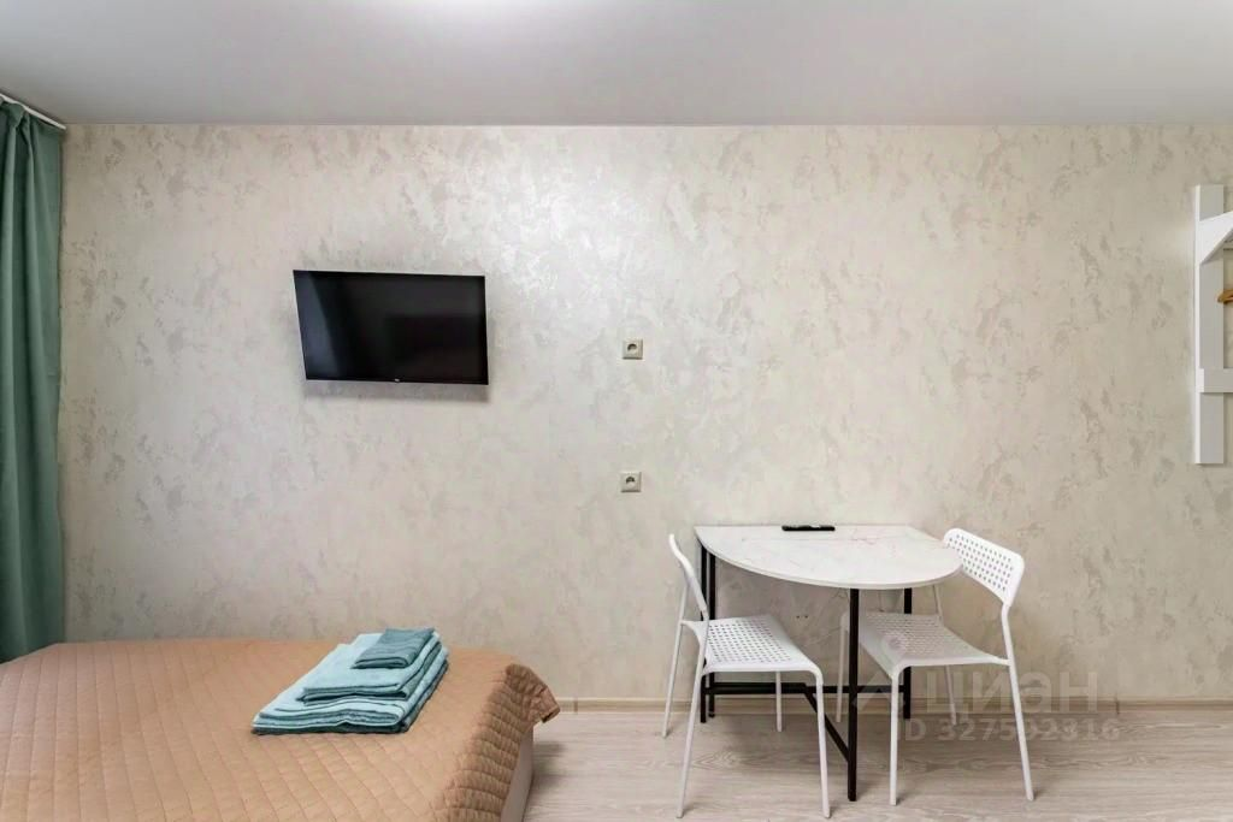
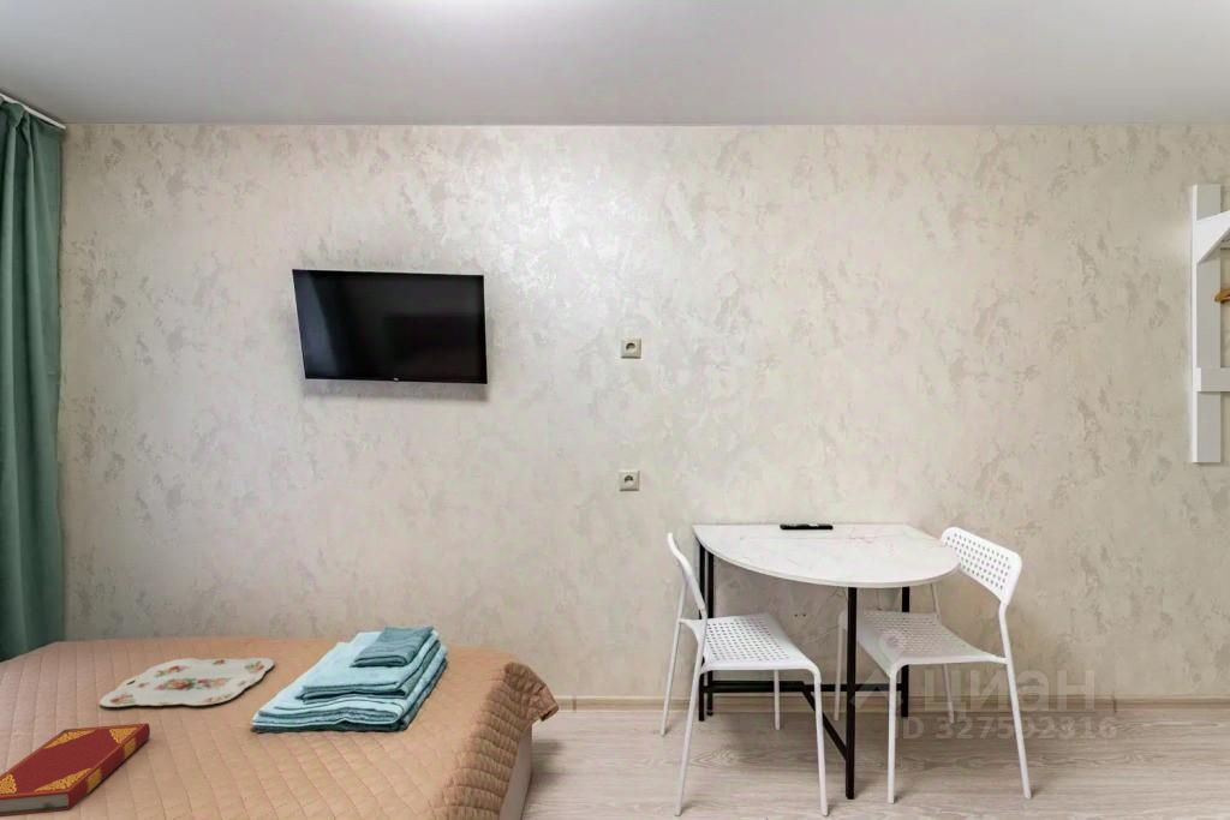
+ hardback book [0,723,151,819]
+ serving tray [98,657,275,708]
